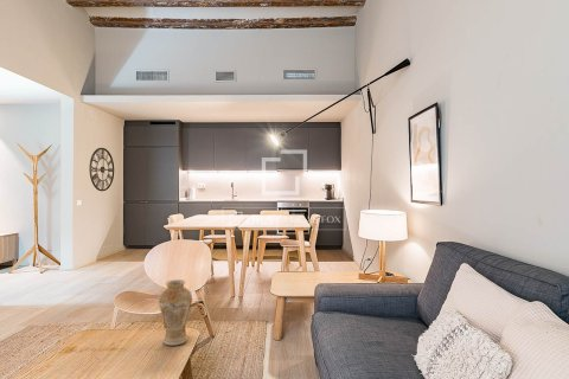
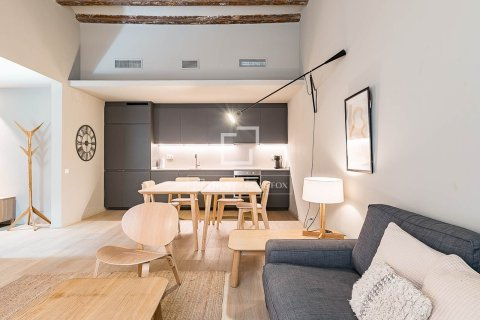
- vase [158,278,193,347]
